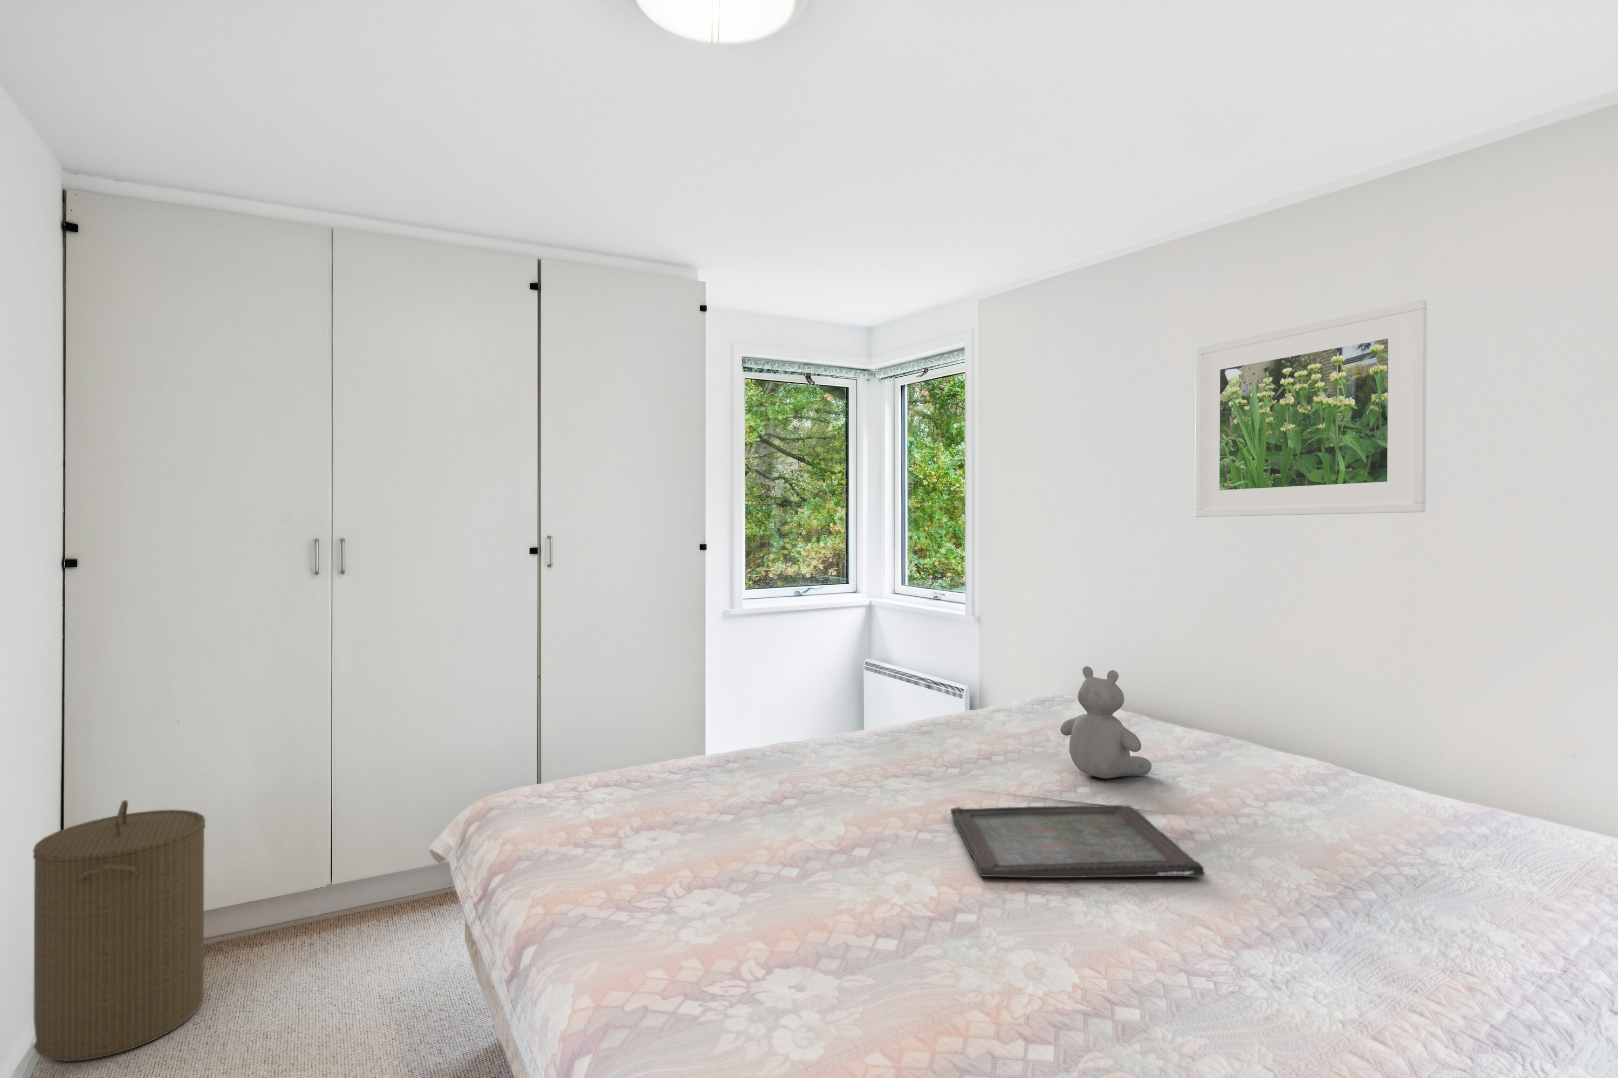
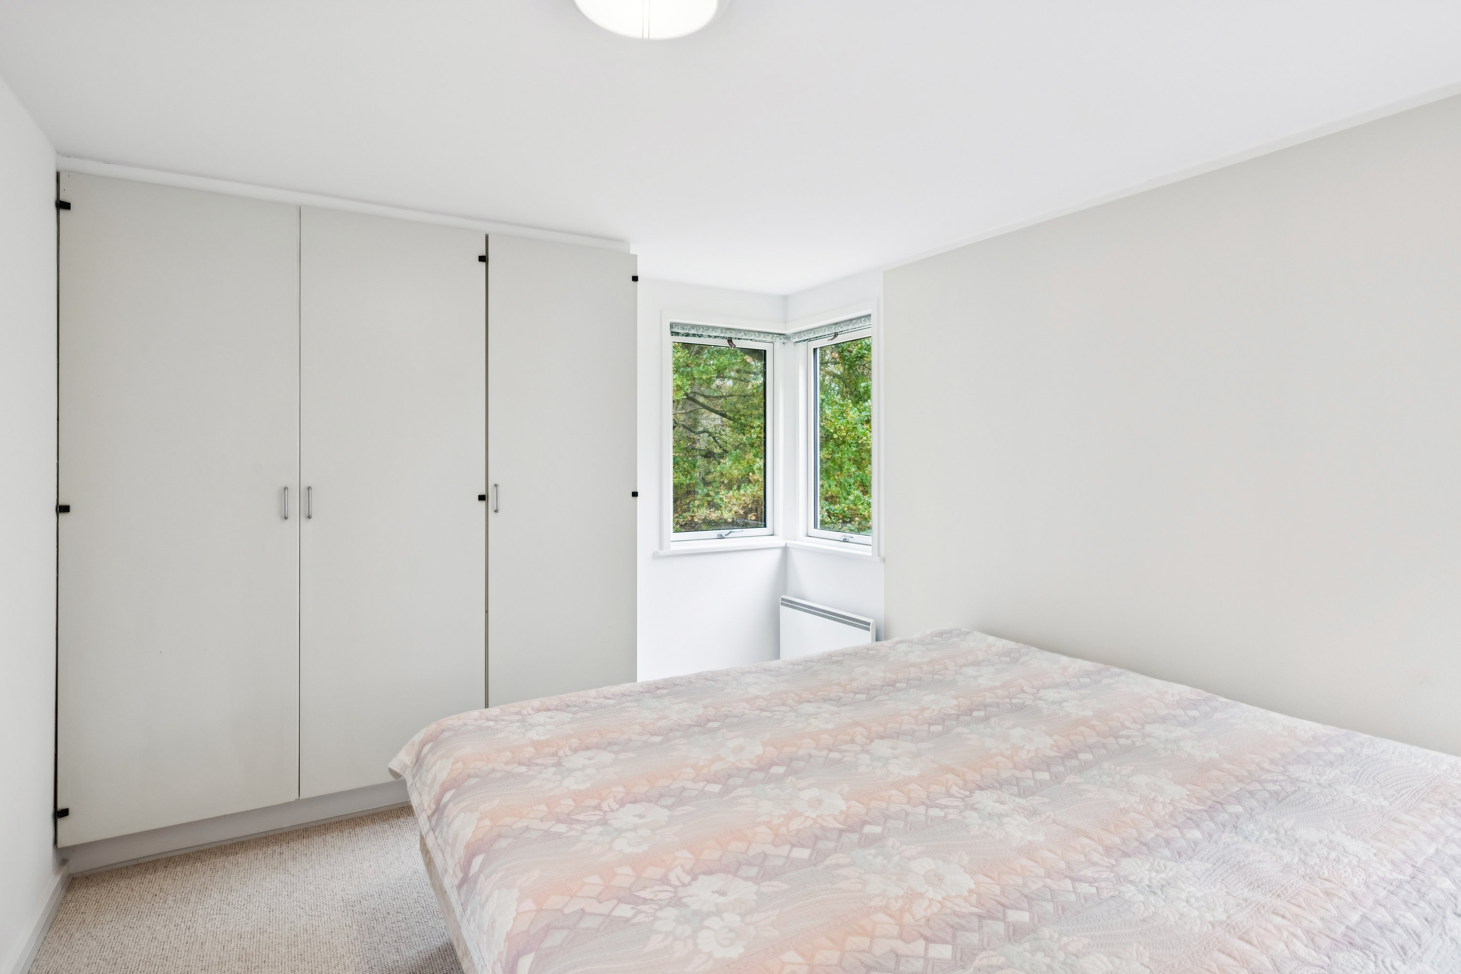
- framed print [1194,300,1427,517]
- laundry hamper [33,799,206,1062]
- teddy bear [1059,665,1152,778]
- serving tray [950,804,1205,878]
